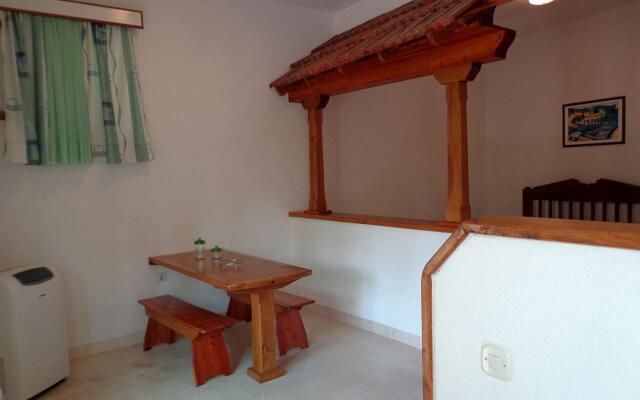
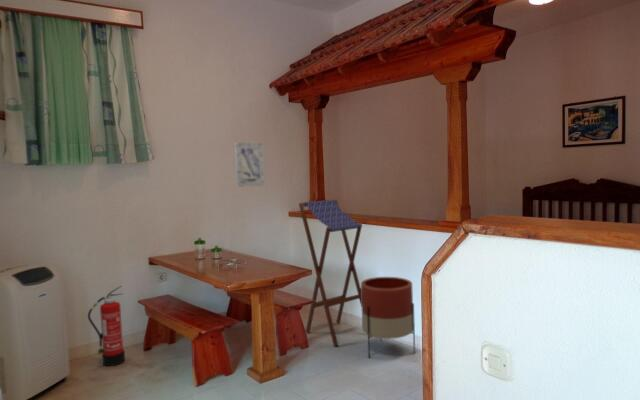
+ planter [360,276,416,359]
+ wall art [234,141,266,188]
+ fire extinguisher [87,285,126,367]
+ stool [298,199,363,347]
